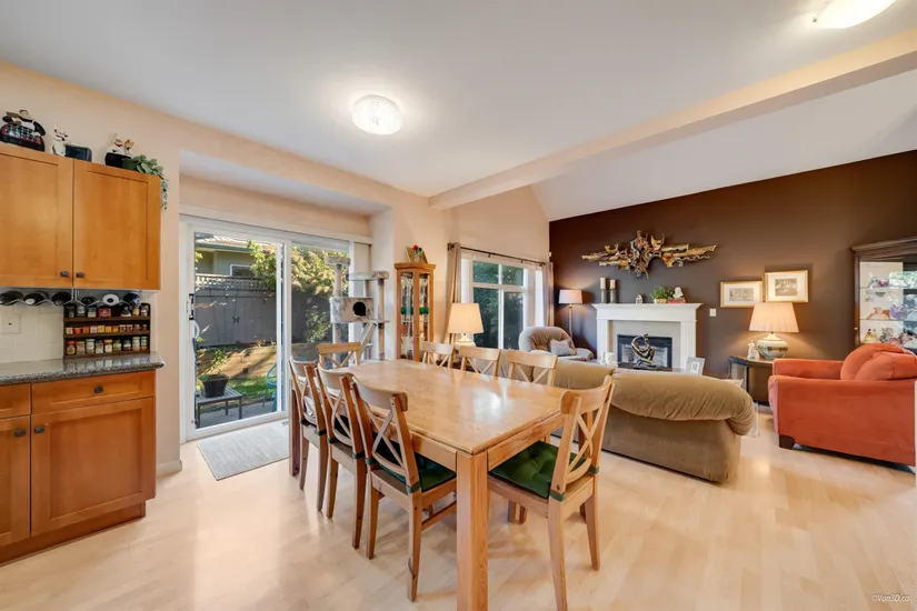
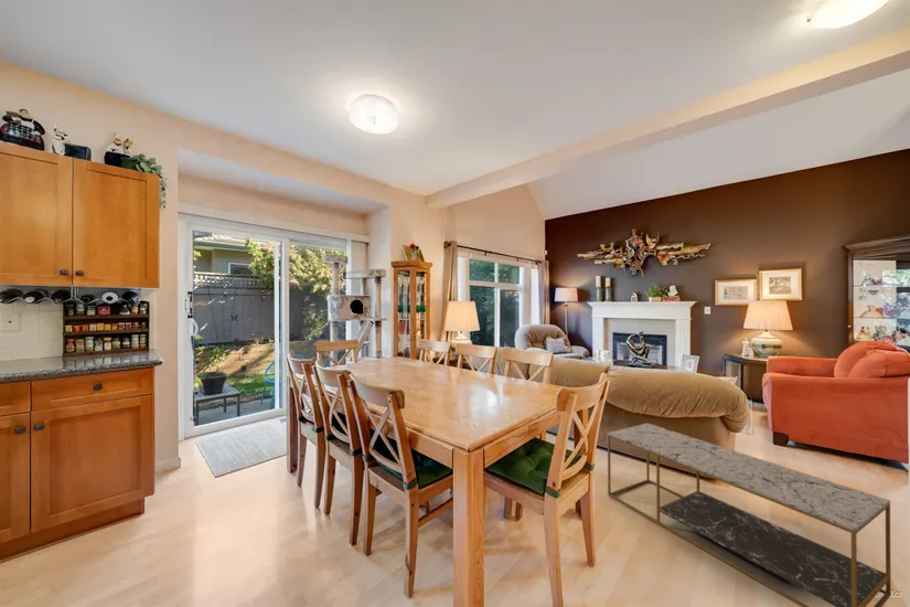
+ coffee table [607,423,892,607]
